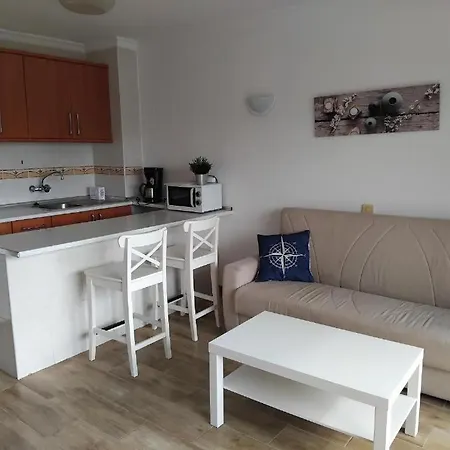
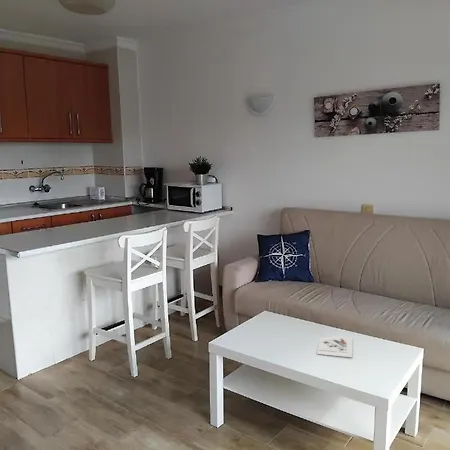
+ architectural model [316,335,354,358]
